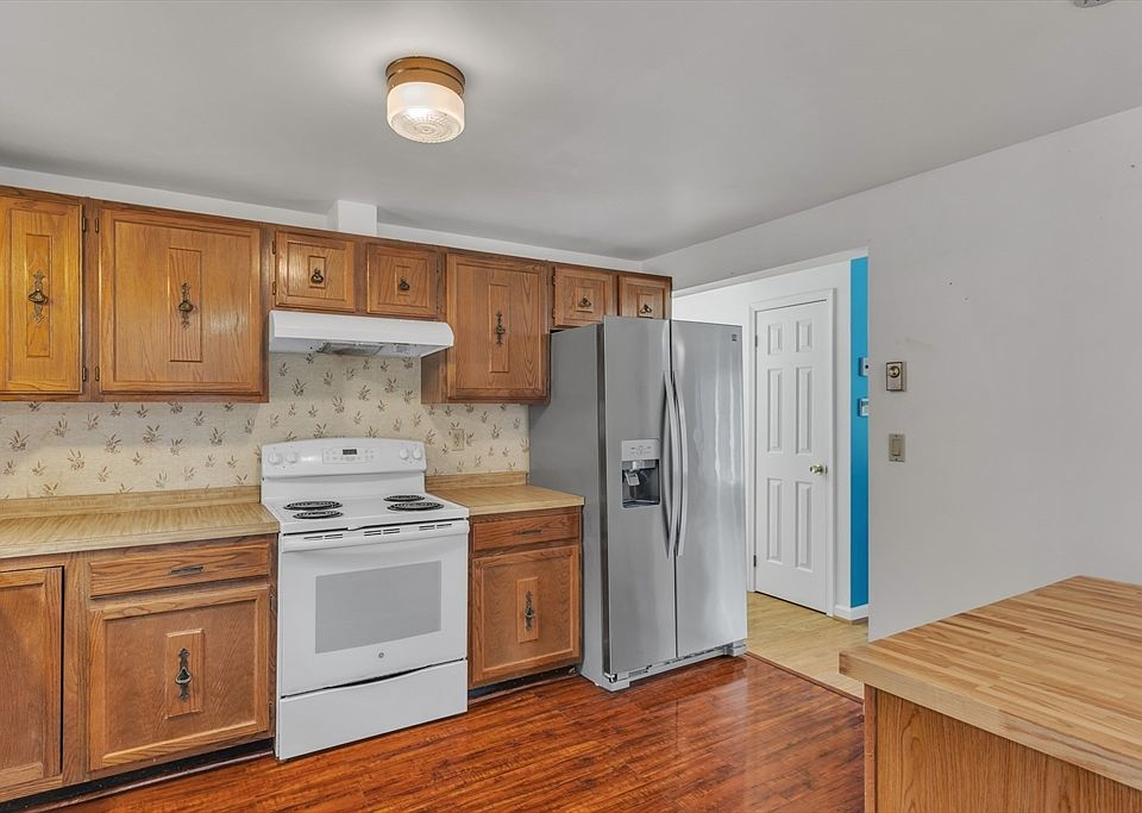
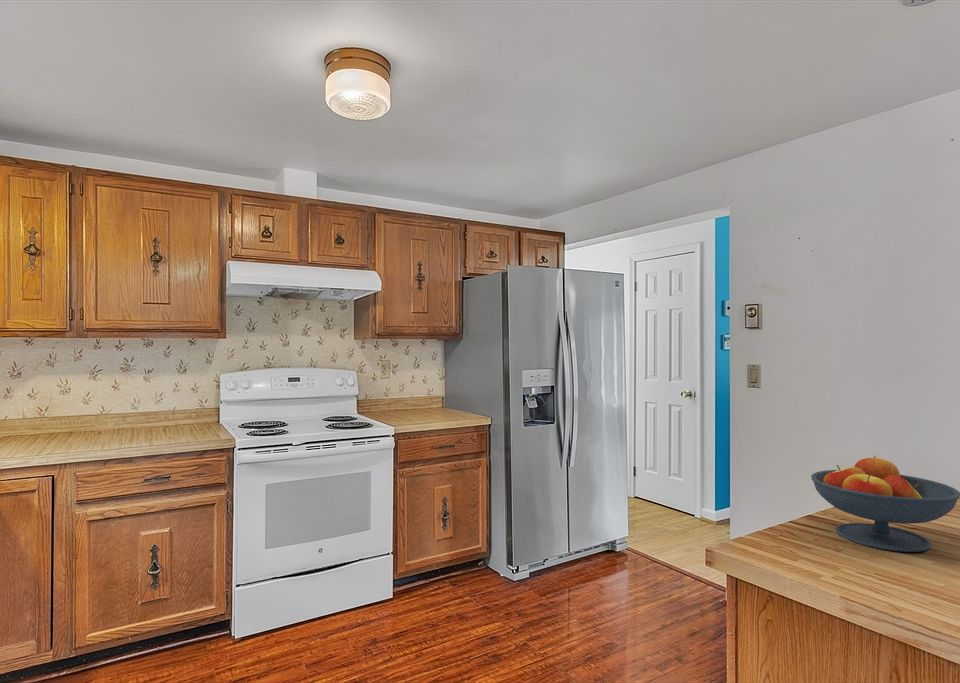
+ fruit bowl [810,455,960,553]
